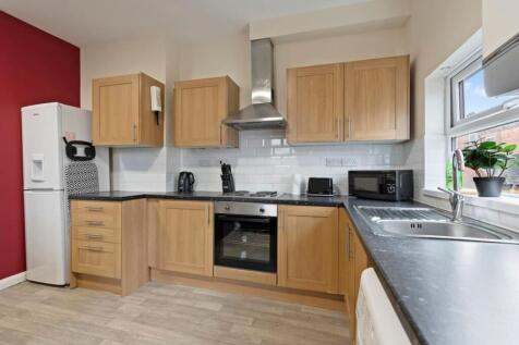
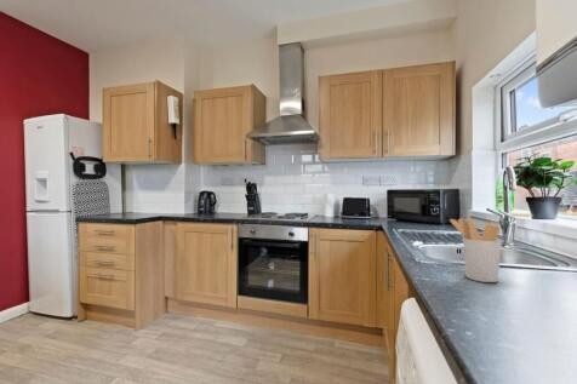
+ utensil holder [449,218,503,283]
